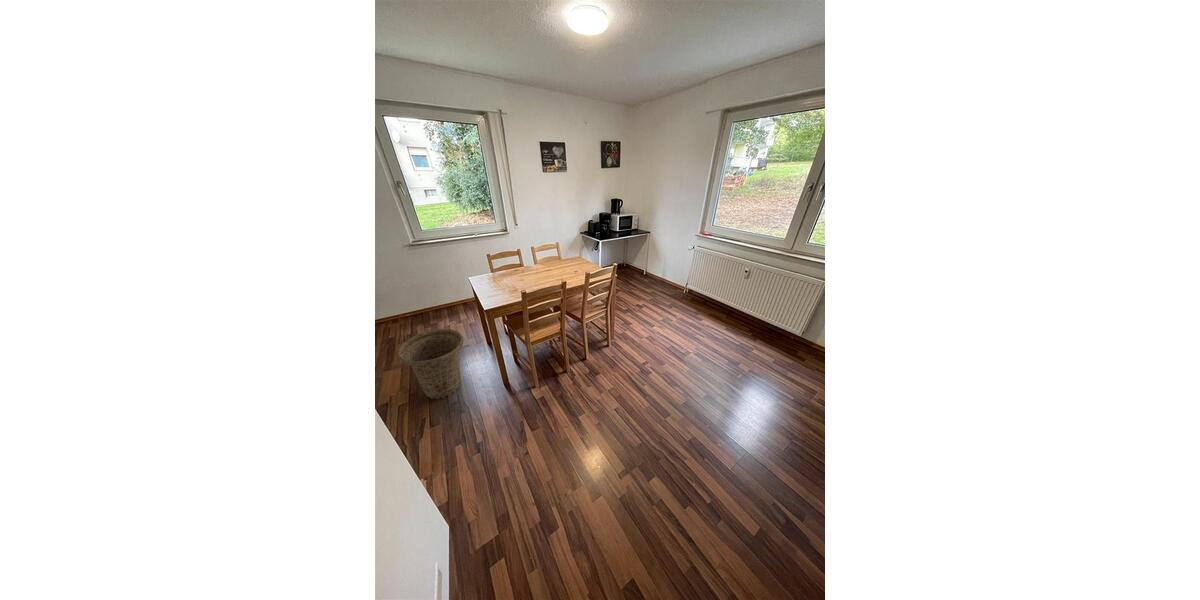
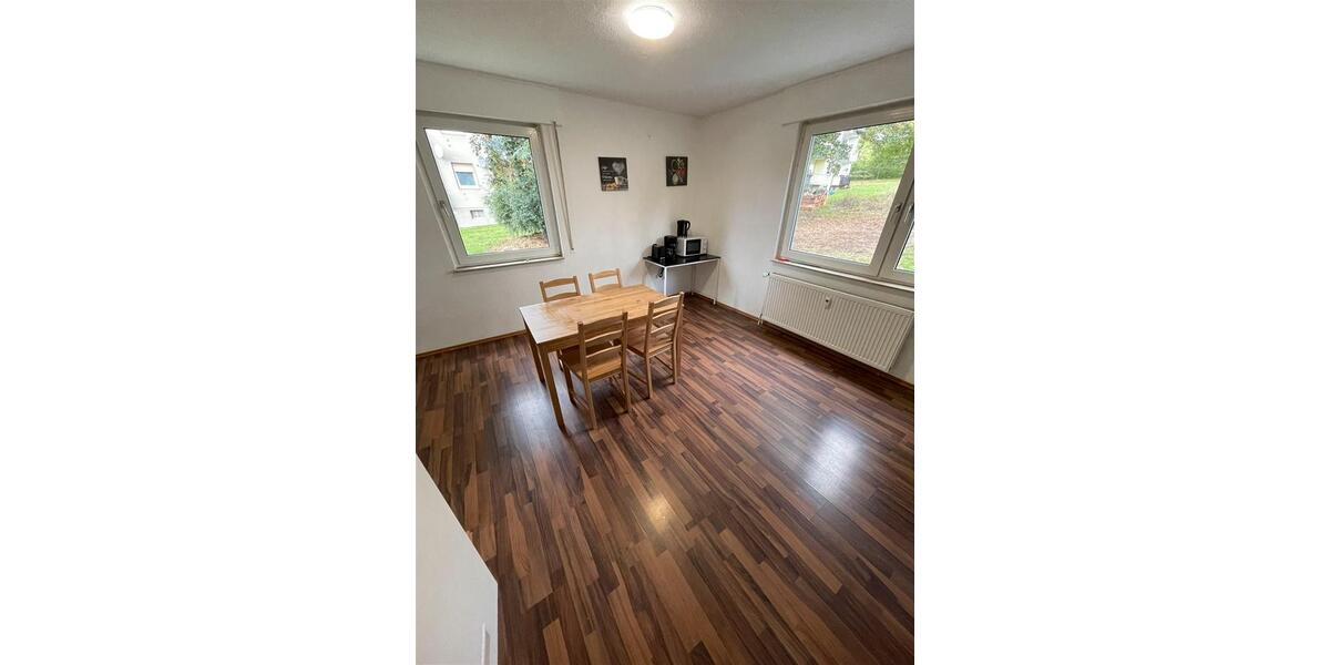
- basket [397,328,465,400]
